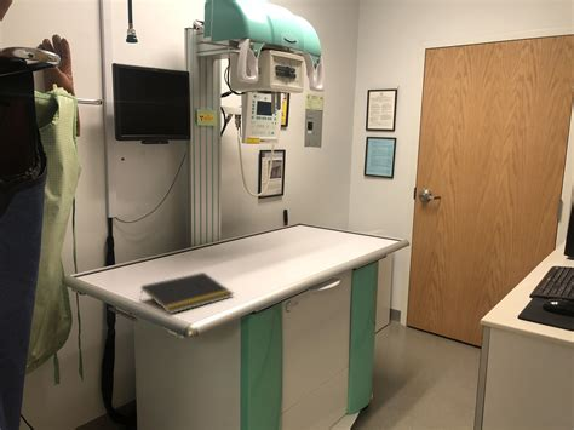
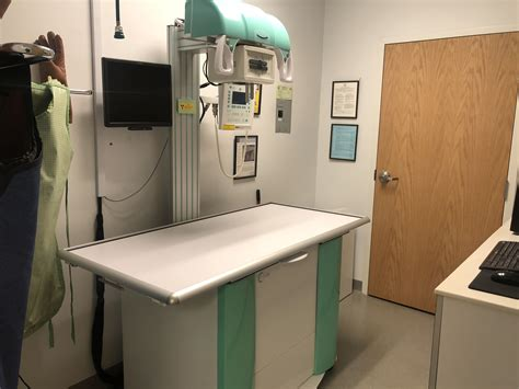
- notepad [139,271,234,315]
